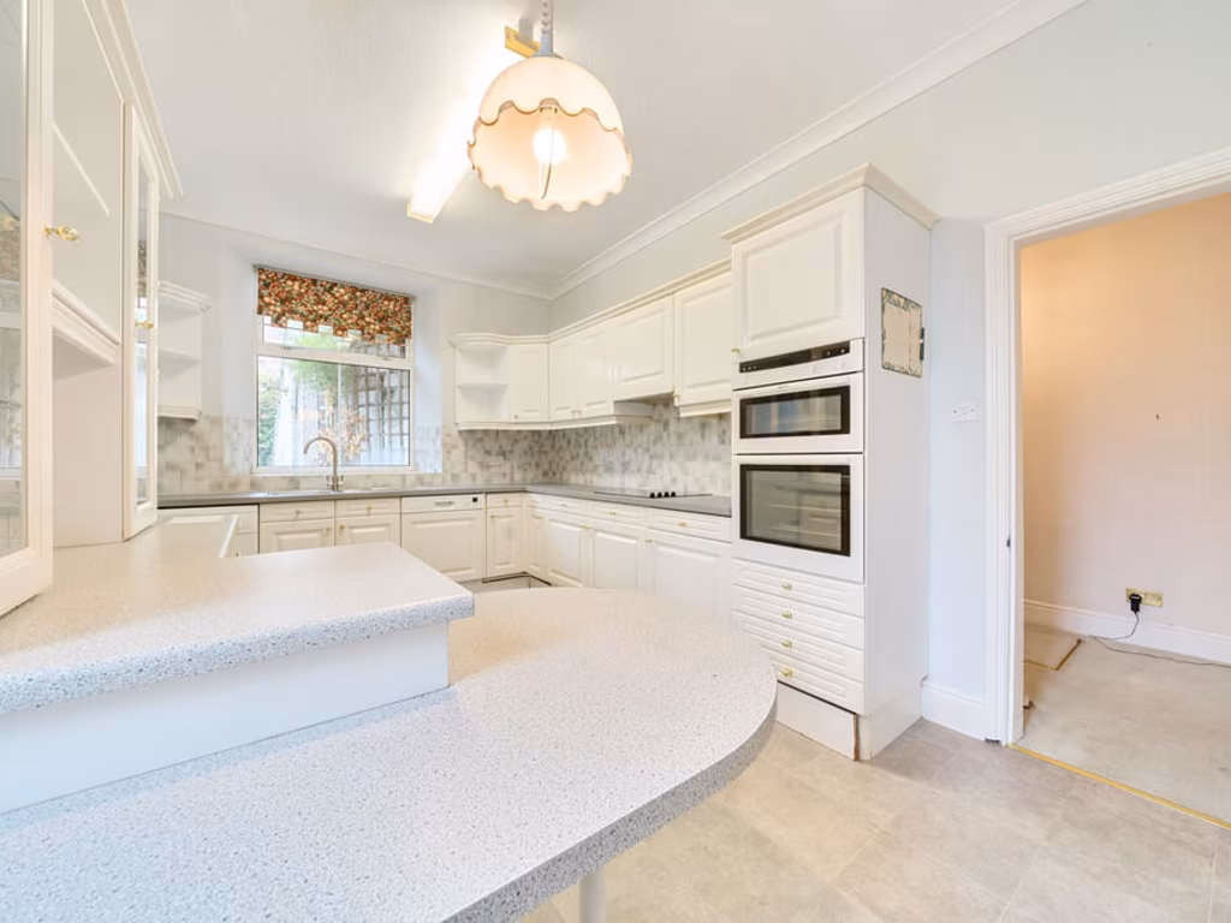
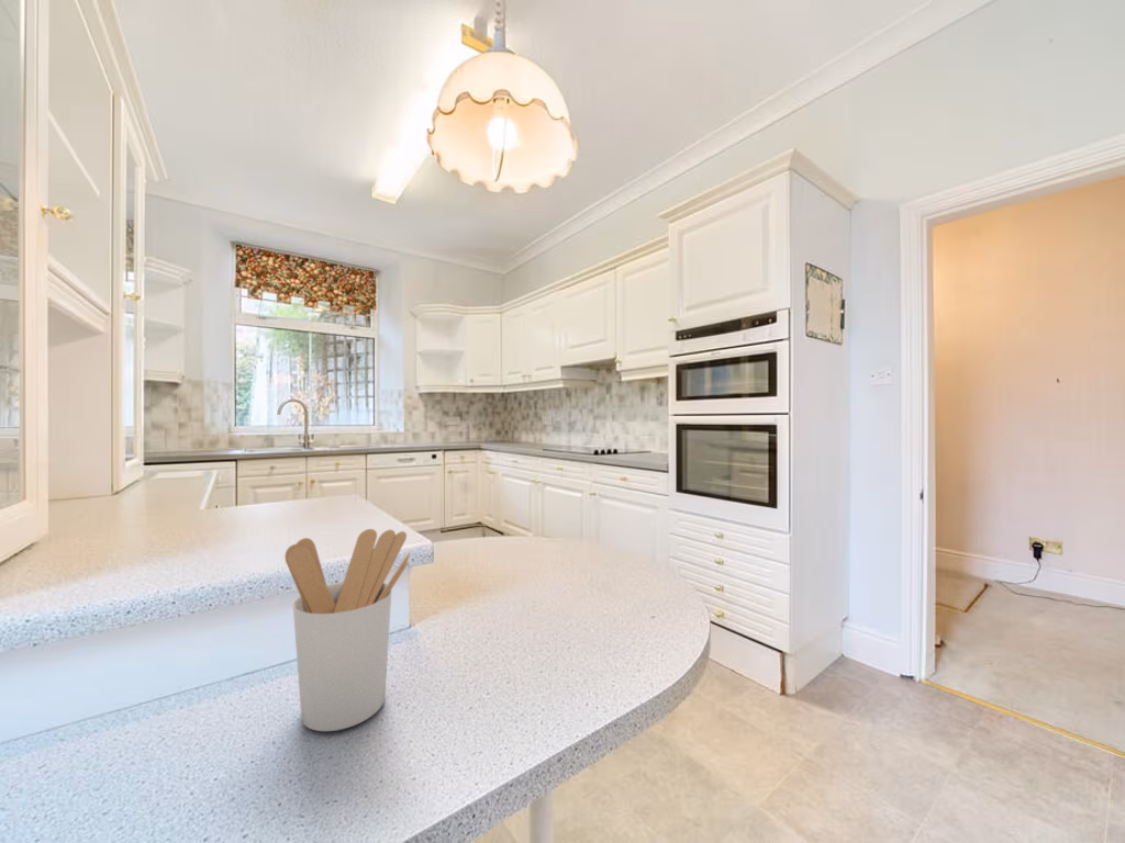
+ utensil holder [283,528,411,732]
